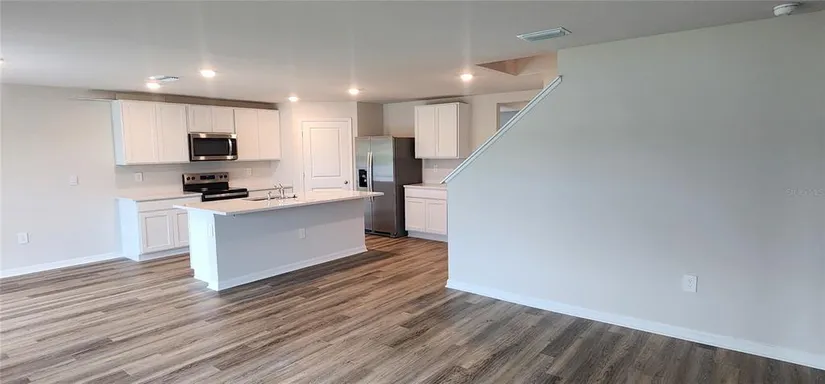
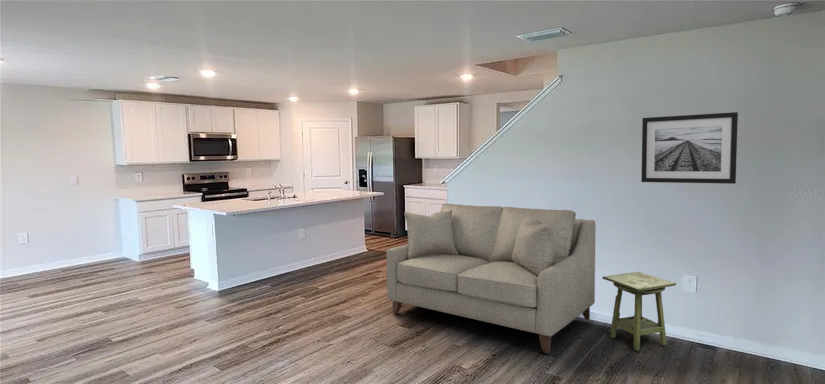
+ sofa [385,203,597,354]
+ side table [602,271,677,352]
+ wall art [640,111,739,185]
